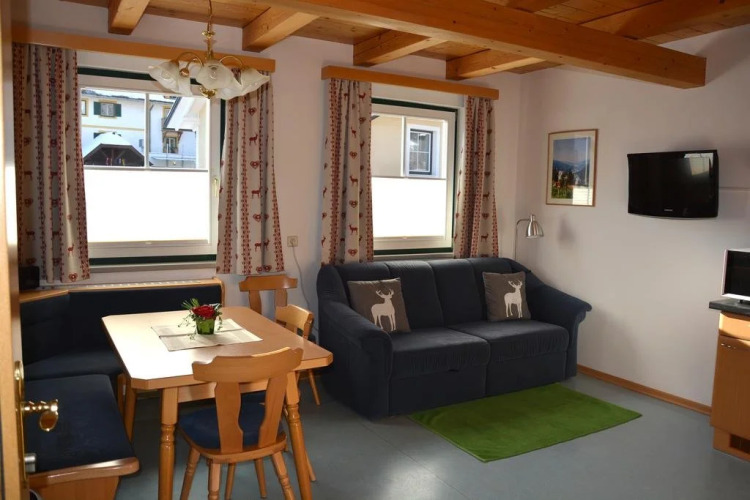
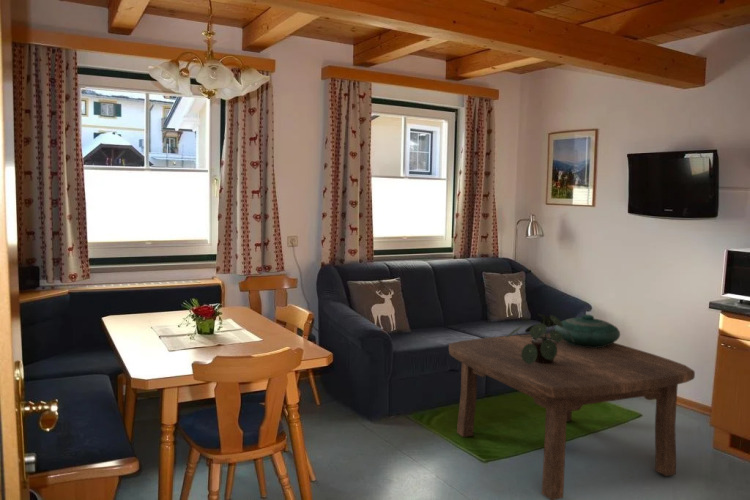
+ decorative bowl [554,313,621,348]
+ potted plant [506,313,574,364]
+ coffee table [448,332,696,500]
